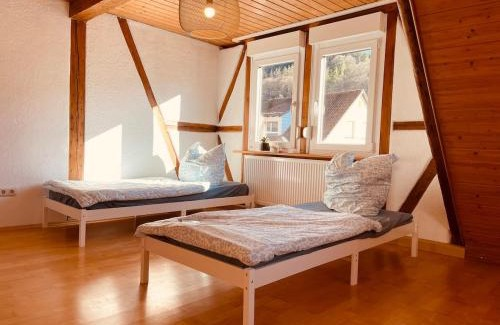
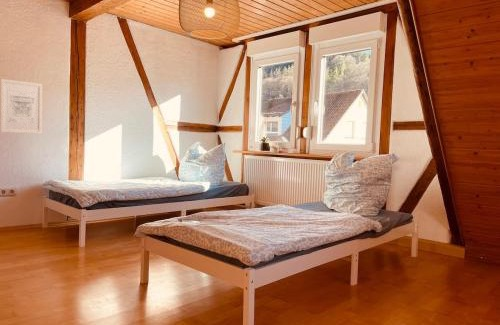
+ wall art [0,78,43,134]
